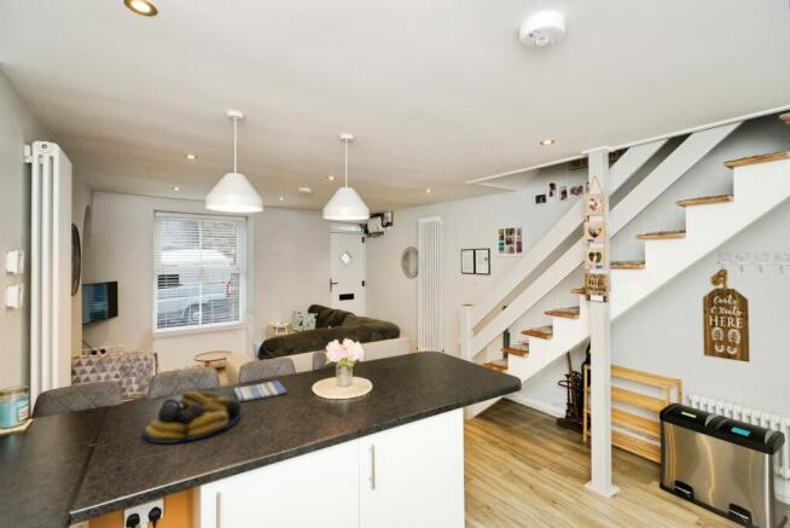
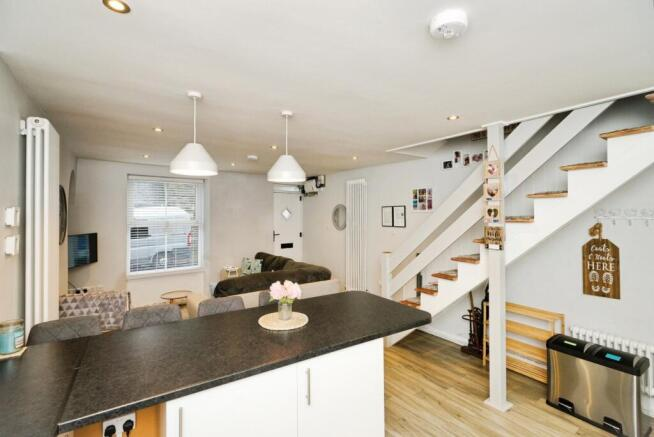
- fruit bowl [141,390,243,445]
- dish towel [233,379,289,402]
